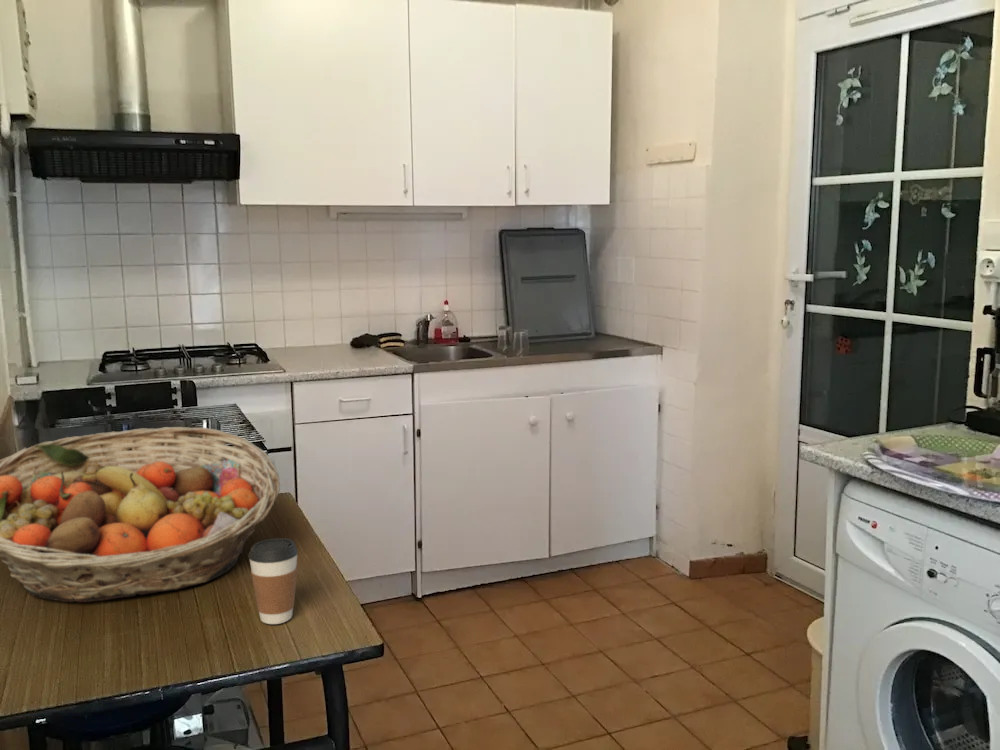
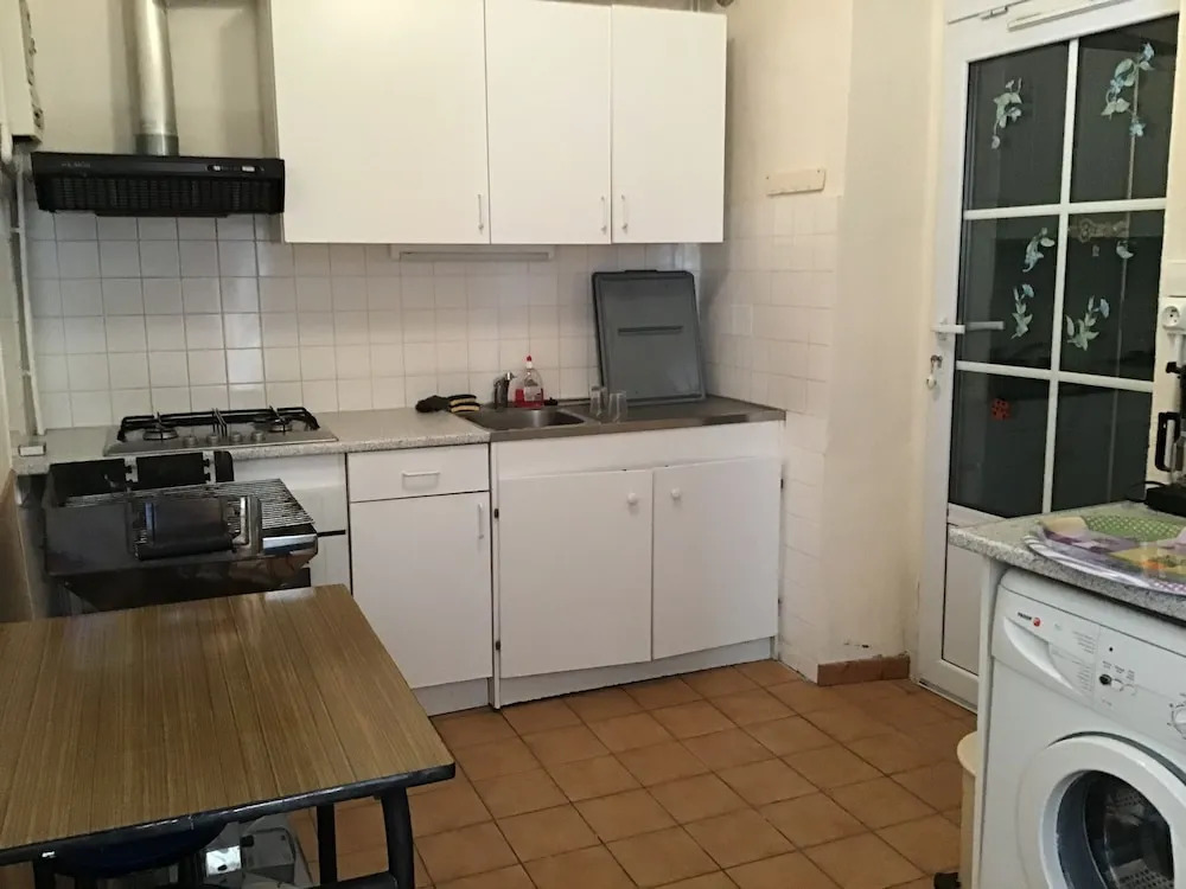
- coffee cup [247,537,299,625]
- fruit basket [0,426,281,603]
